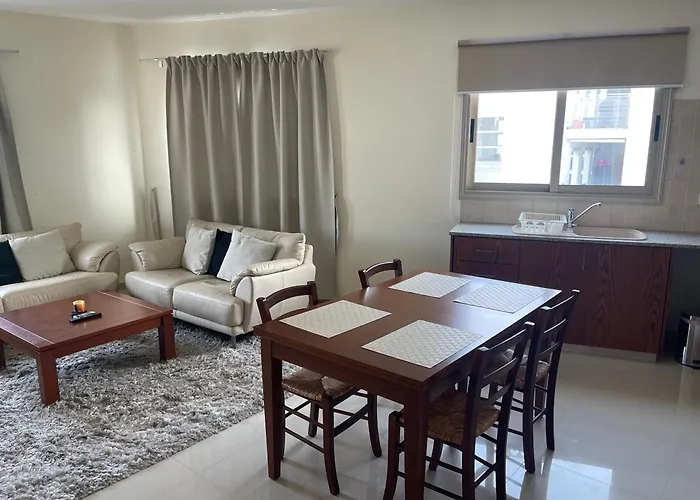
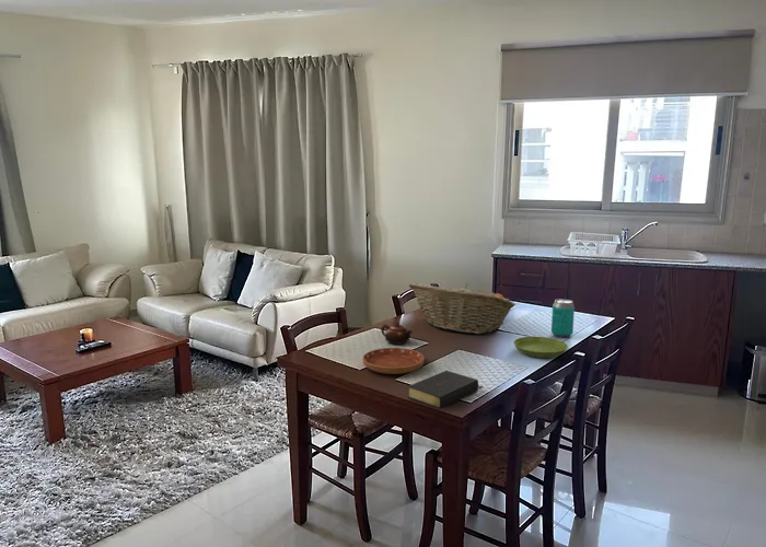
+ bible [407,370,484,410]
+ teapot [381,321,414,346]
+ fruit basket [408,281,517,335]
+ saucer [512,336,569,359]
+ beverage can [550,299,576,338]
+ saucer [361,347,426,375]
